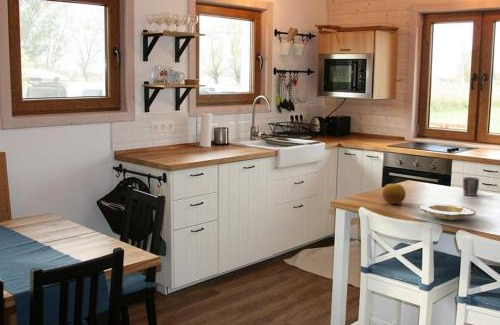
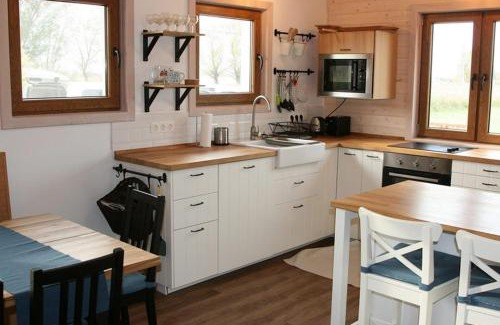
- fruit [381,183,407,205]
- mug [462,176,480,197]
- plate [418,203,477,221]
